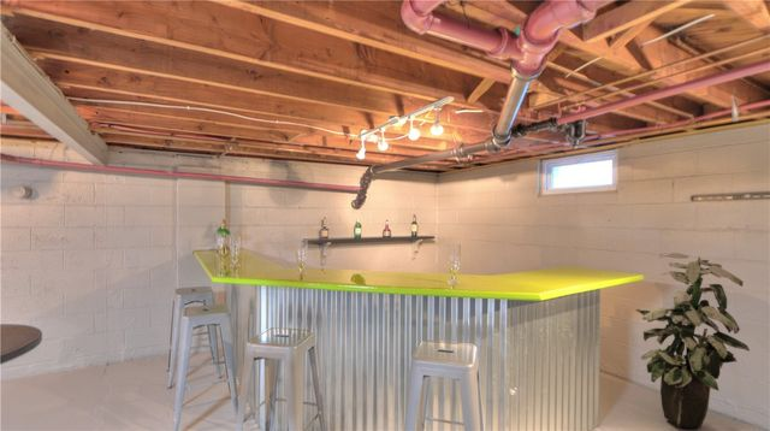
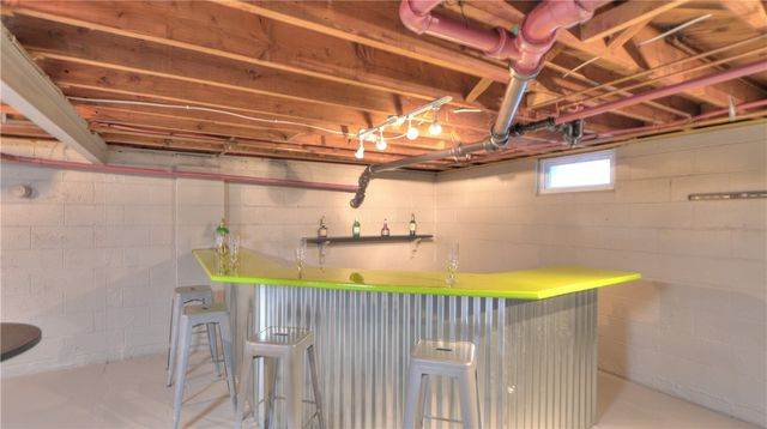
- indoor plant [634,252,751,430]
